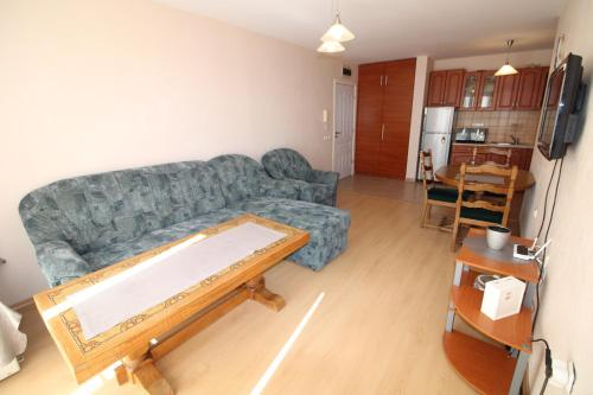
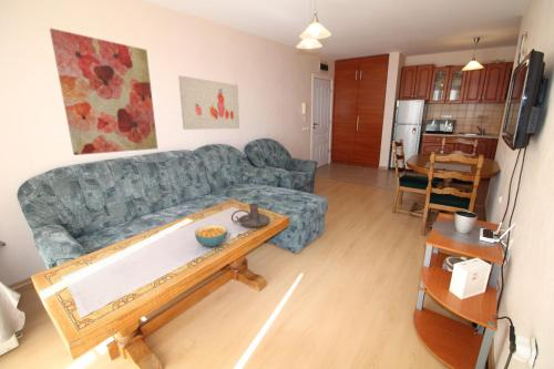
+ cereal bowl [194,224,228,248]
+ candle holder [230,202,270,228]
+ wall art [177,74,240,131]
+ wall art [49,28,158,156]
